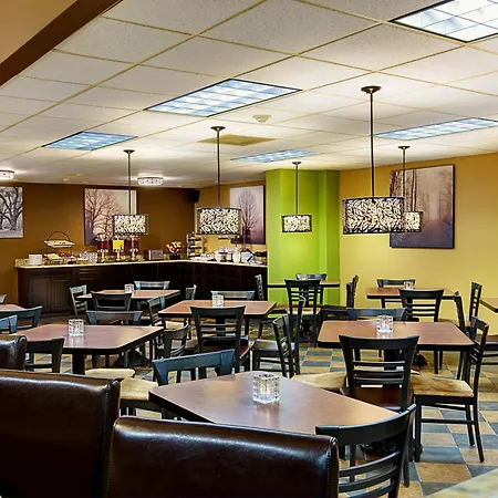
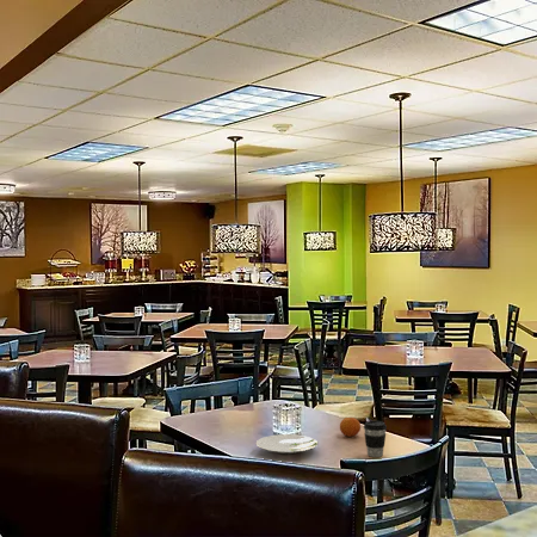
+ fruit [339,416,362,438]
+ coffee cup [363,420,388,458]
+ plate [255,433,319,456]
